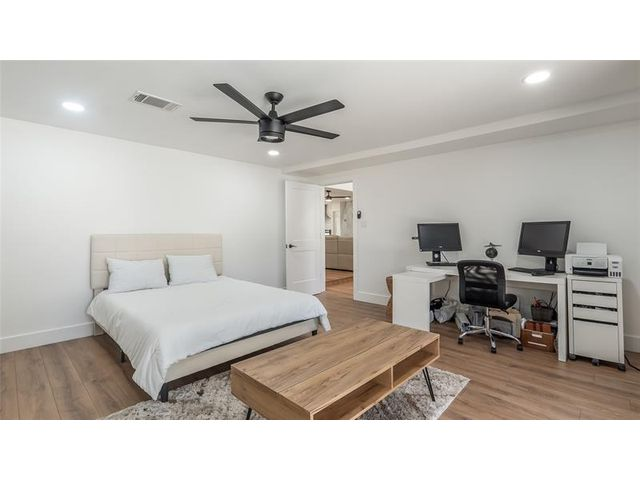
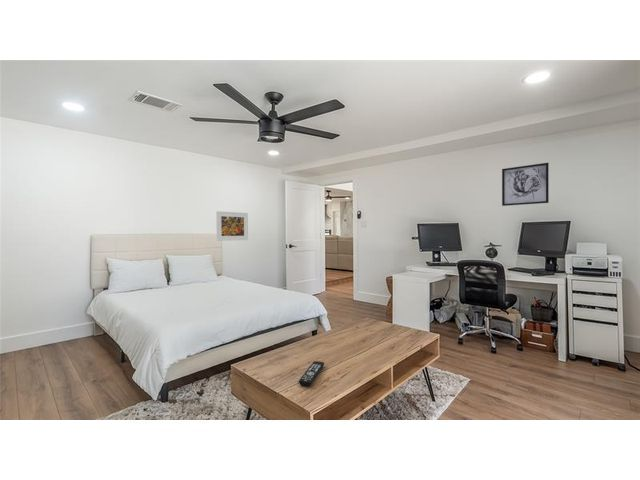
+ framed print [215,210,249,242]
+ wall art [501,162,550,207]
+ remote control [298,360,325,387]
